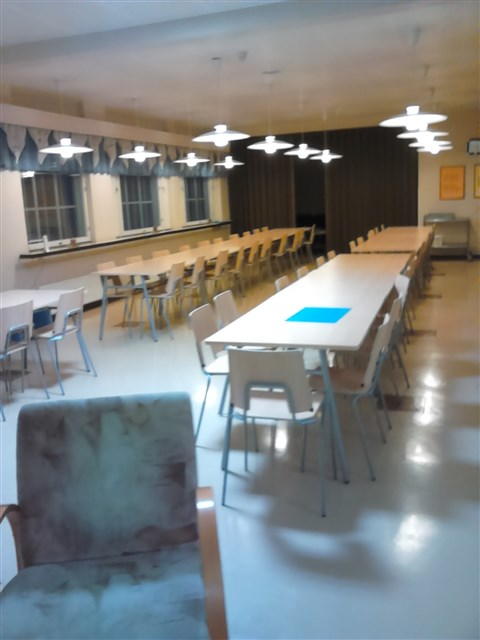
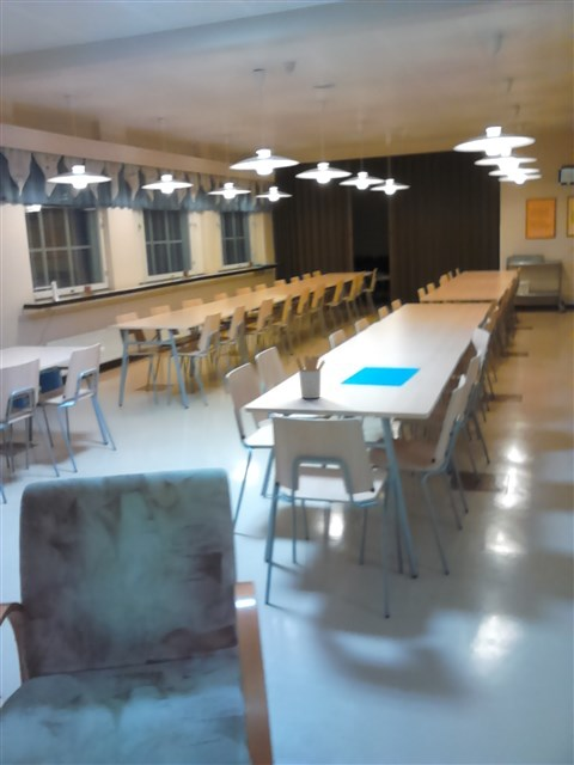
+ utensil holder [295,355,326,399]
